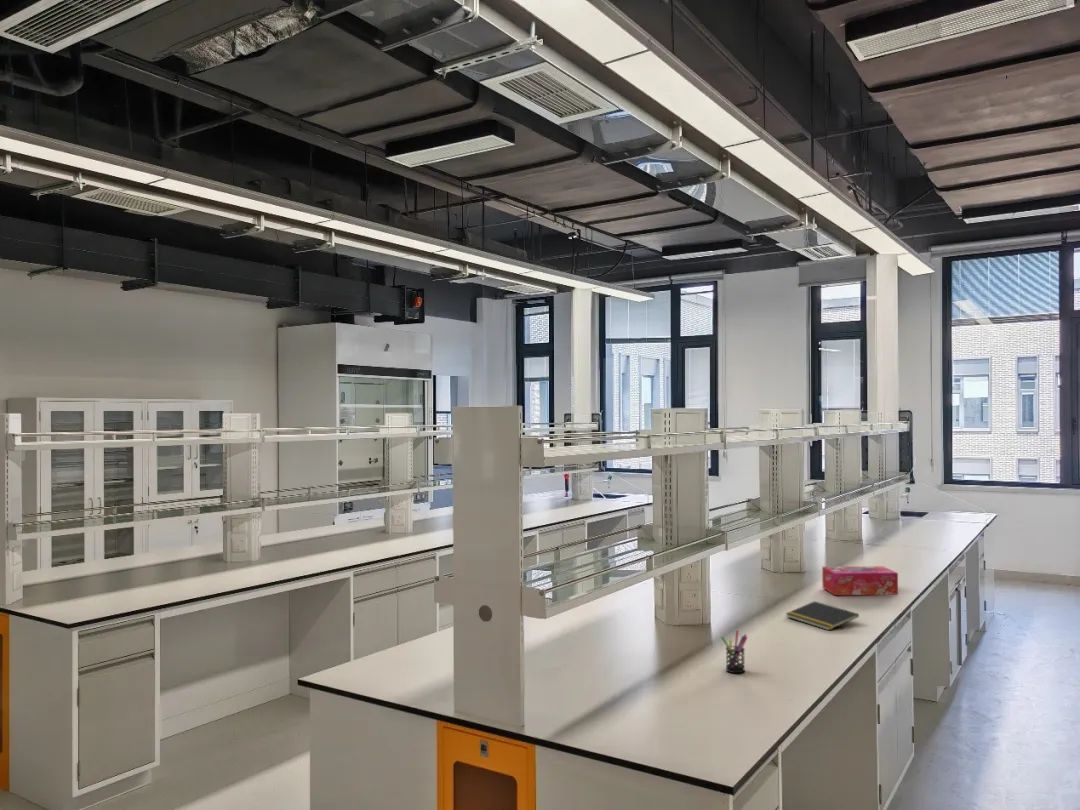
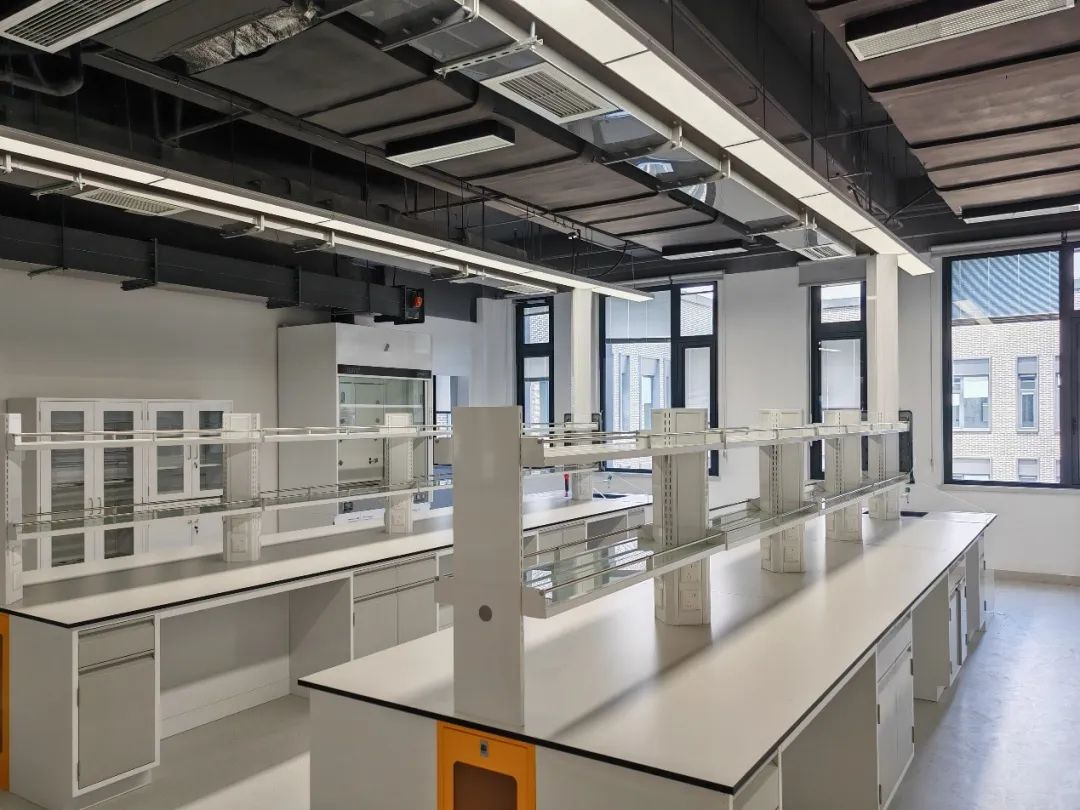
- tissue box [821,565,899,596]
- pen holder [720,629,749,674]
- notepad [784,600,860,631]
